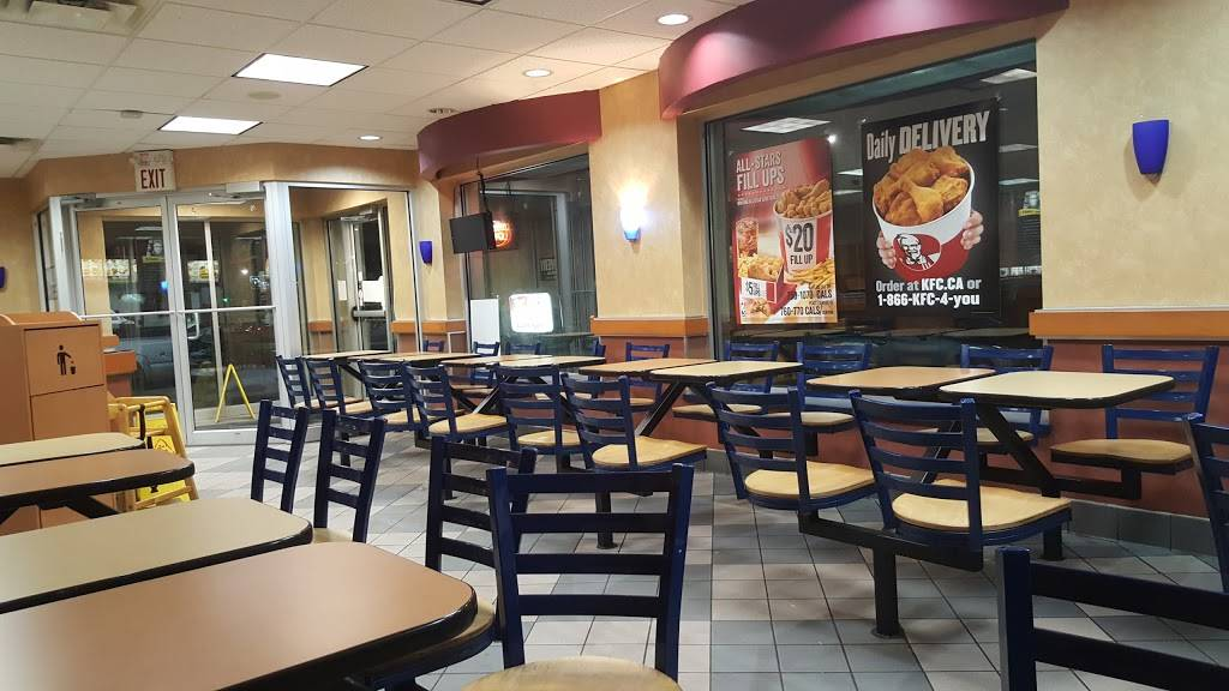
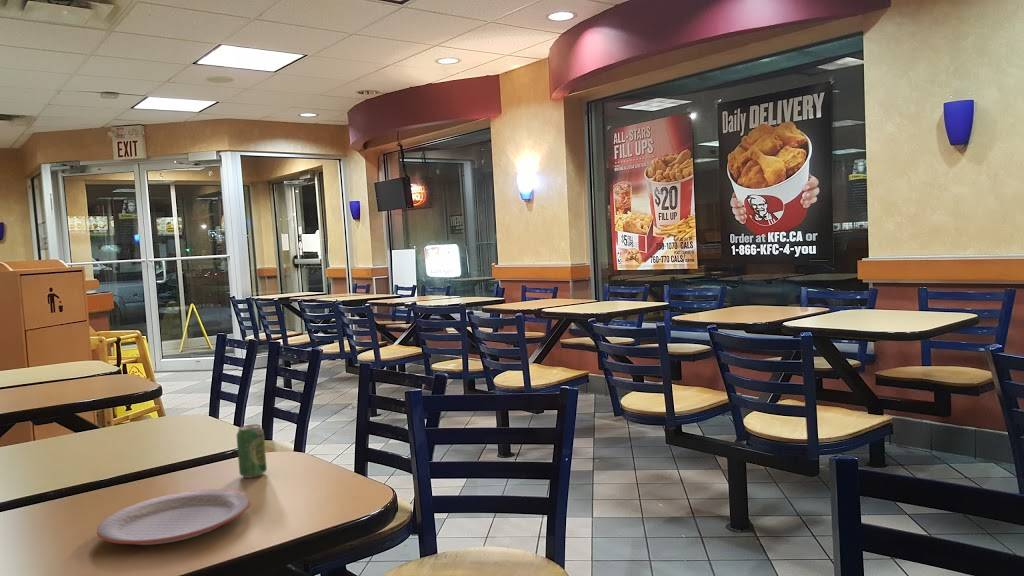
+ beverage can [236,423,268,479]
+ plate [96,488,251,546]
